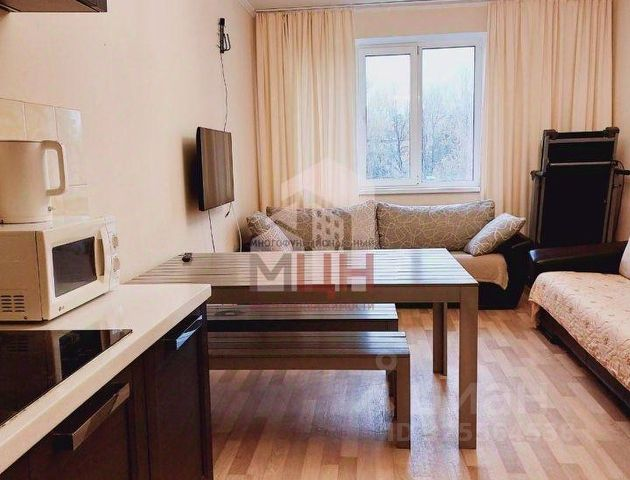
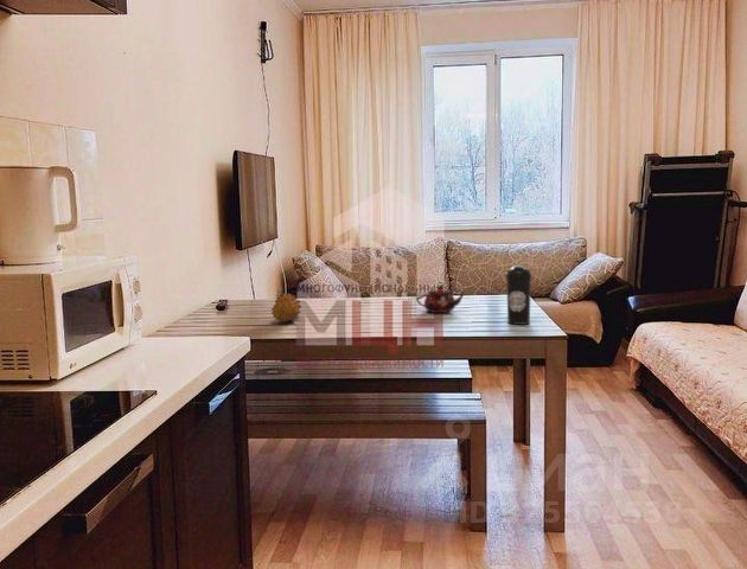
+ teapot [415,284,467,314]
+ water bottle [504,263,534,326]
+ fruit [270,292,302,324]
